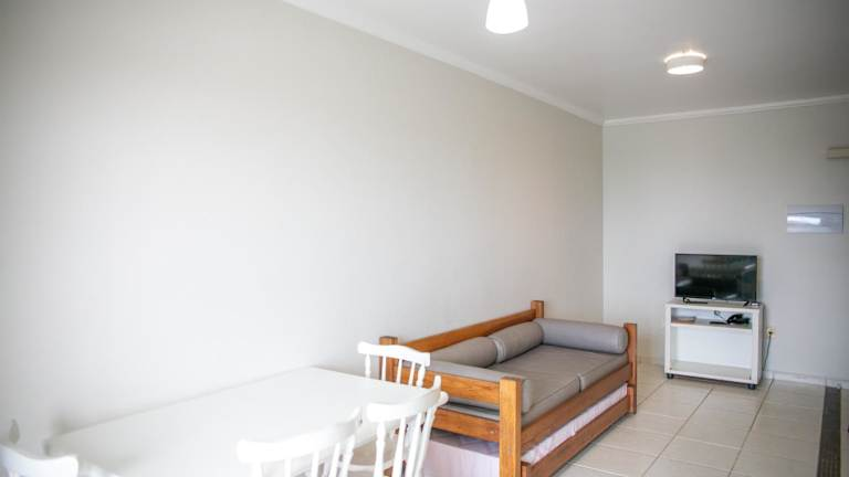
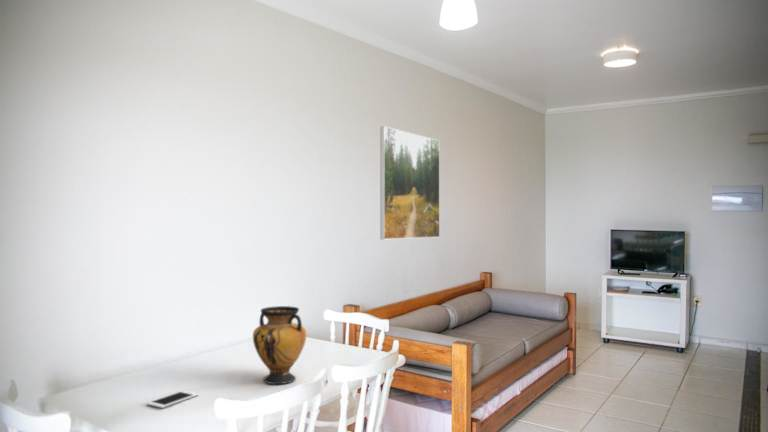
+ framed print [379,125,441,240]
+ cell phone [146,390,200,409]
+ vase [252,305,307,385]
